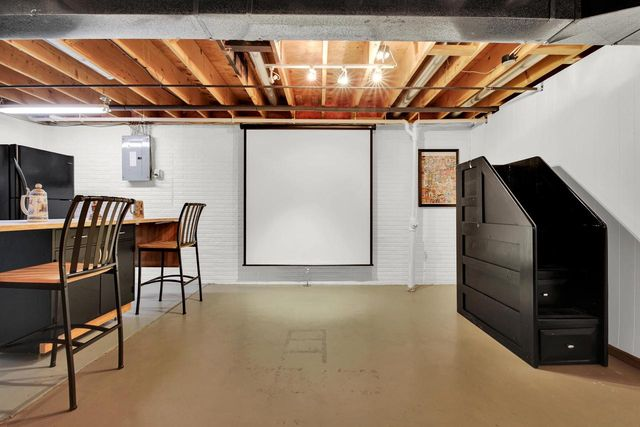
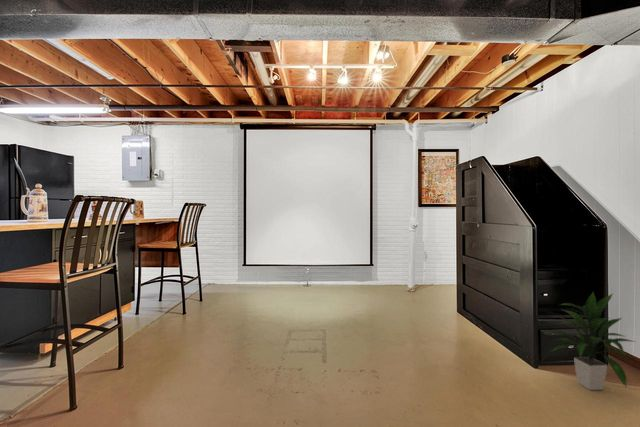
+ indoor plant [544,291,637,391]
